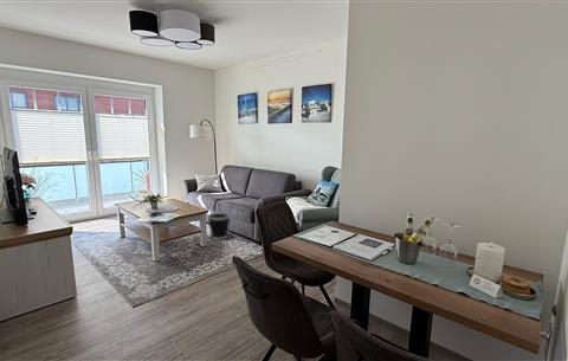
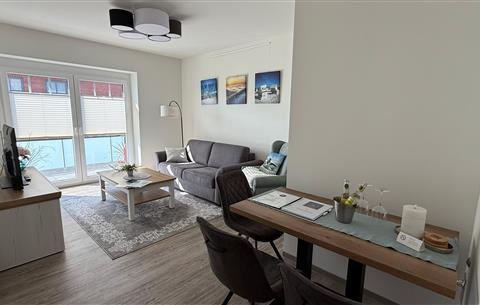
- wastebasket [206,212,232,240]
